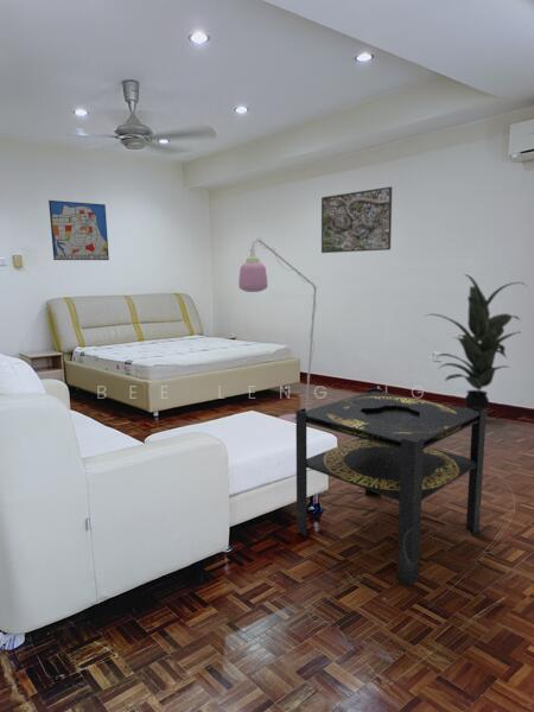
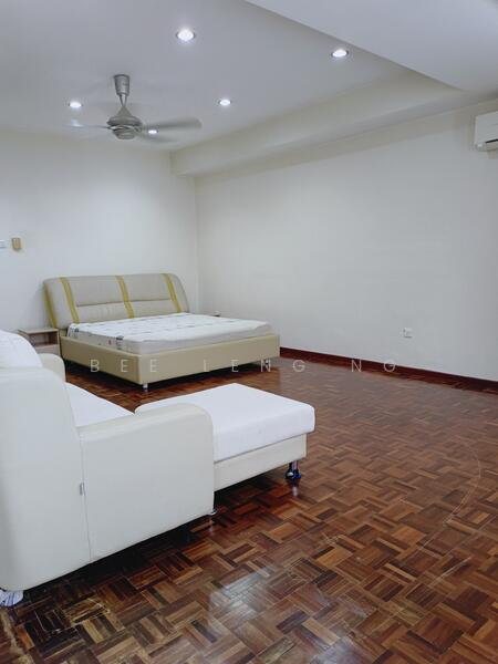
- indoor plant [425,273,529,412]
- wall art [47,199,110,261]
- floor lamp [237,236,318,425]
- side table [294,387,488,587]
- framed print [320,185,393,254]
